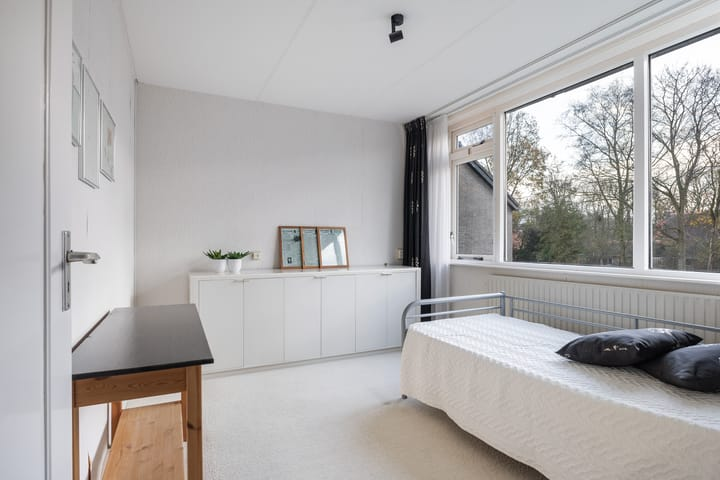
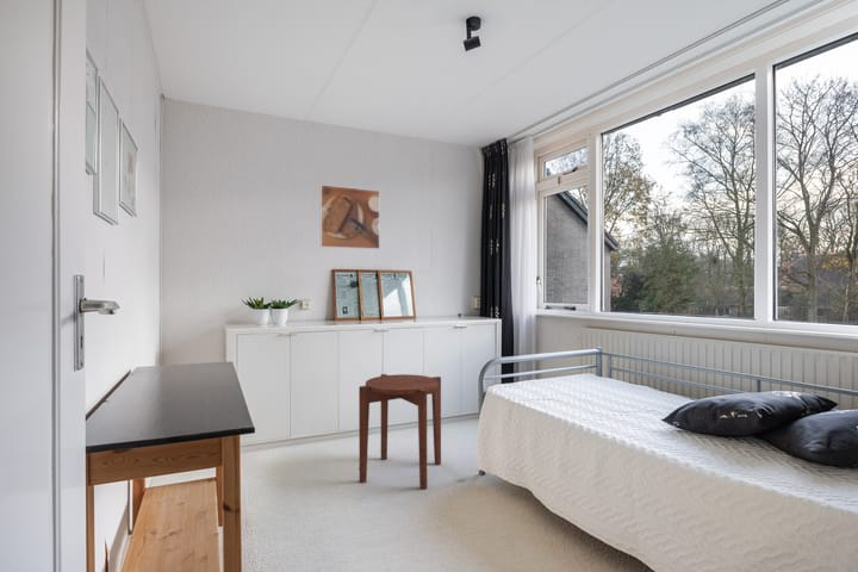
+ side table [358,373,442,491]
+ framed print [319,184,381,250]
